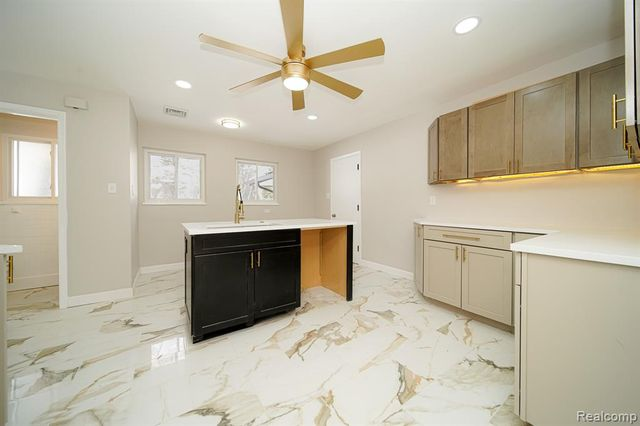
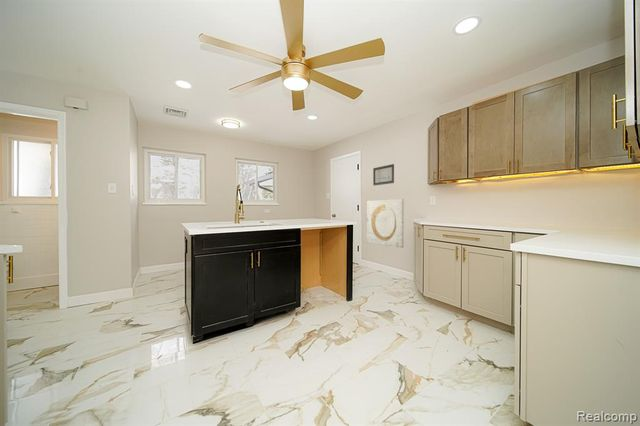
+ wall art [366,198,405,249]
+ wall art [372,163,395,187]
